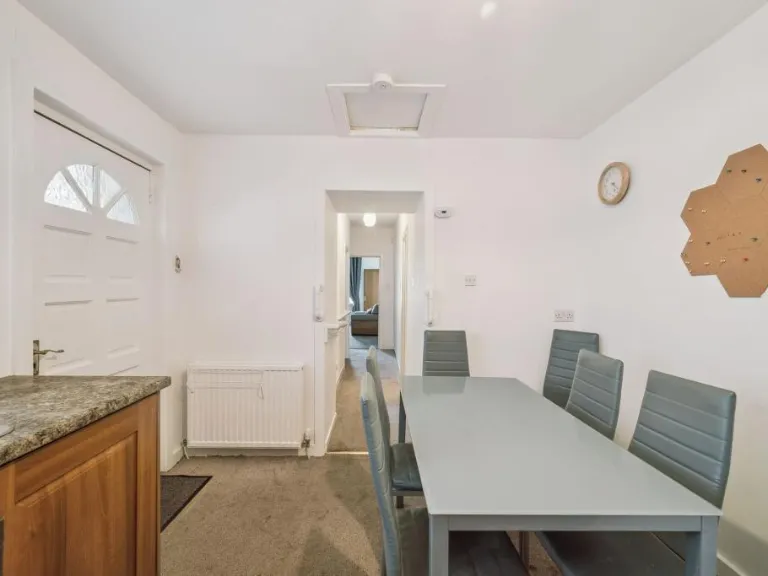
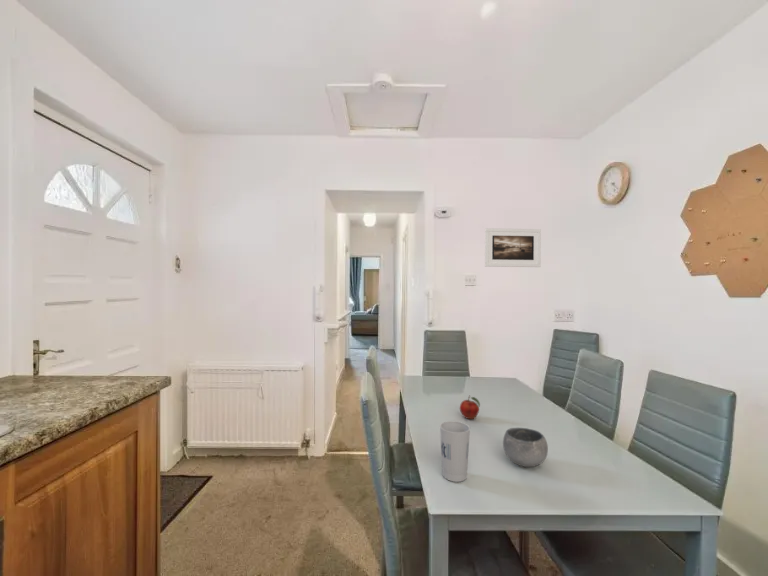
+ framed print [484,227,542,268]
+ fruit [459,395,481,420]
+ cup [439,420,471,483]
+ bowl [502,427,549,468]
